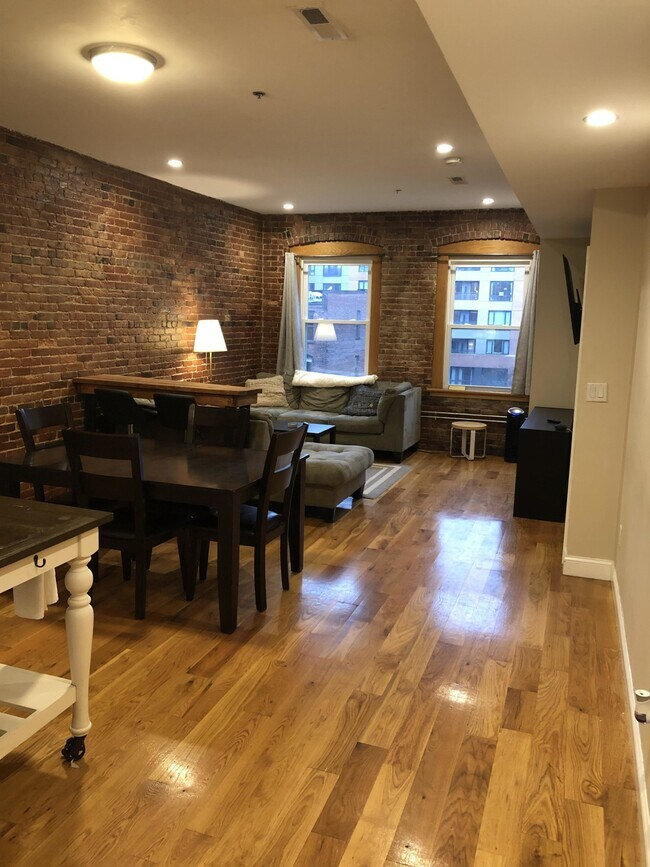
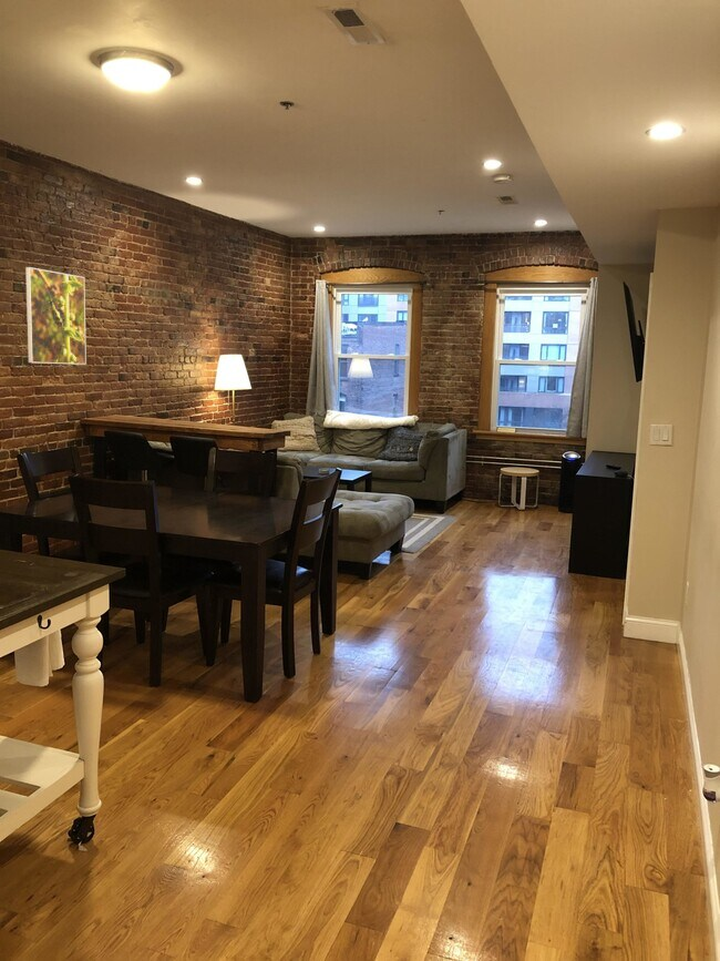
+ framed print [24,266,88,366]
